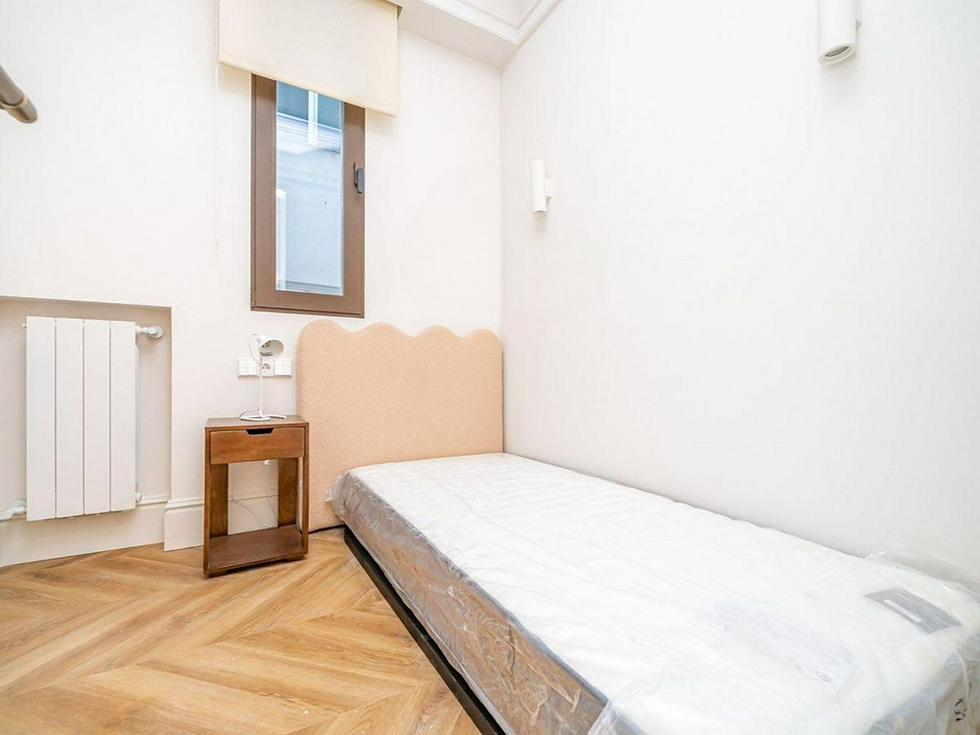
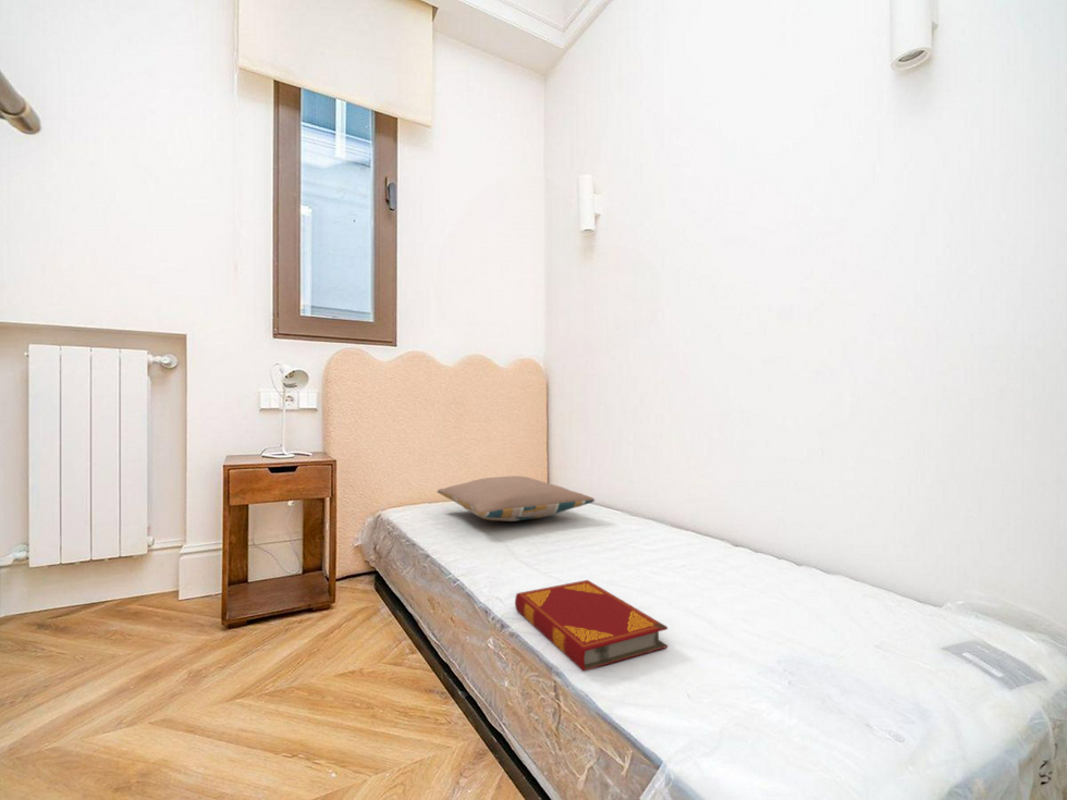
+ pillow [437,475,596,522]
+ hardback book [514,579,669,673]
